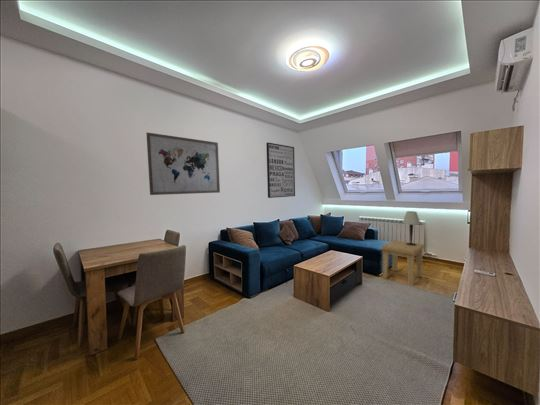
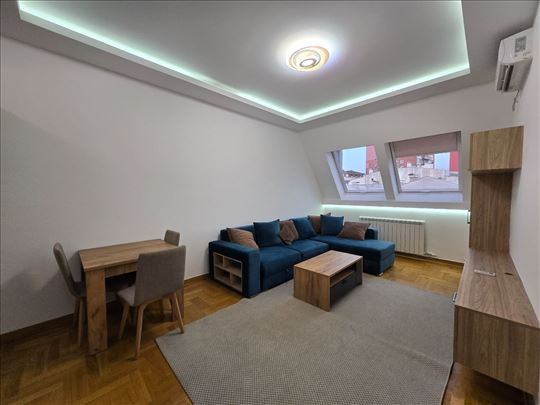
- side table [380,239,425,287]
- wall art [145,131,221,196]
- wall art [265,142,296,199]
- table lamp [402,210,421,246]
